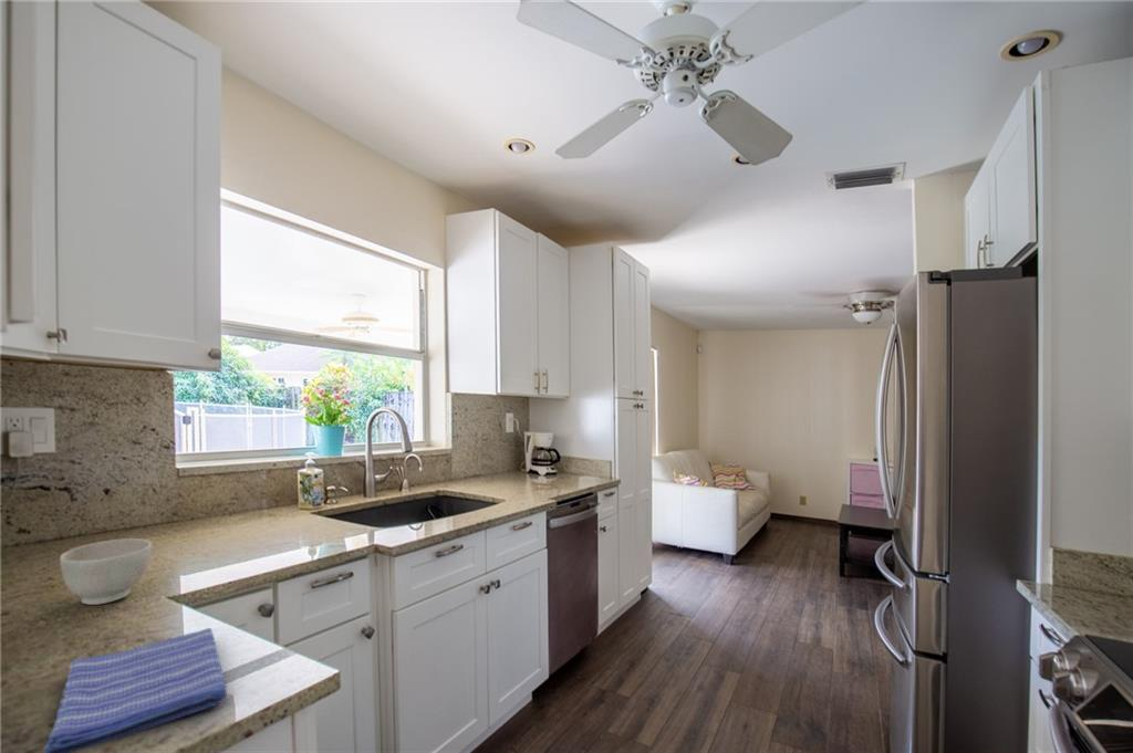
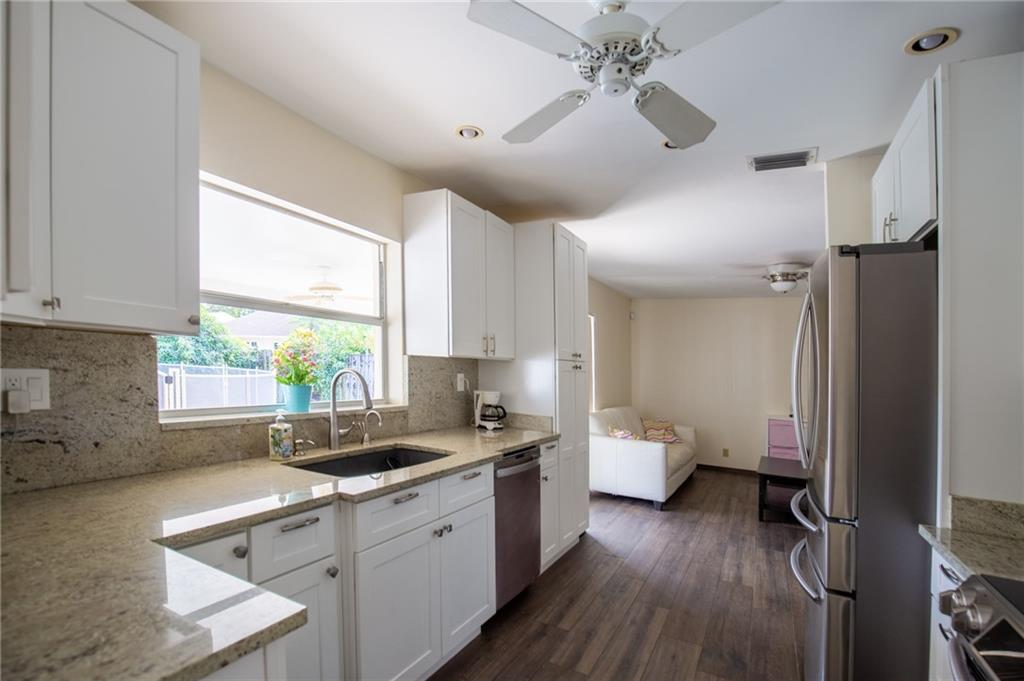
- bowl [59,537,153,606]
- dish towel [43,627,228,753]
